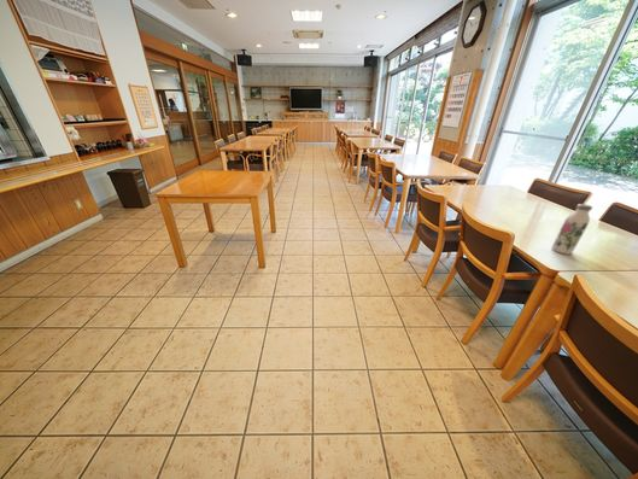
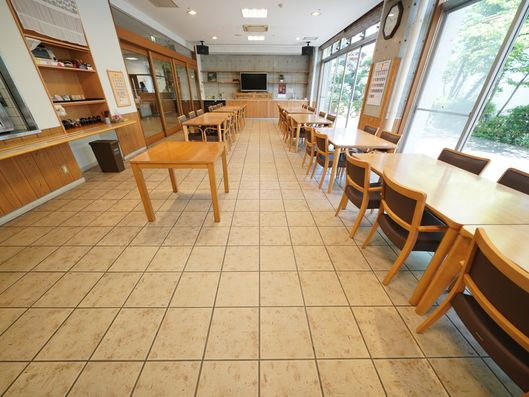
- water bottle [550,203,593,256]
